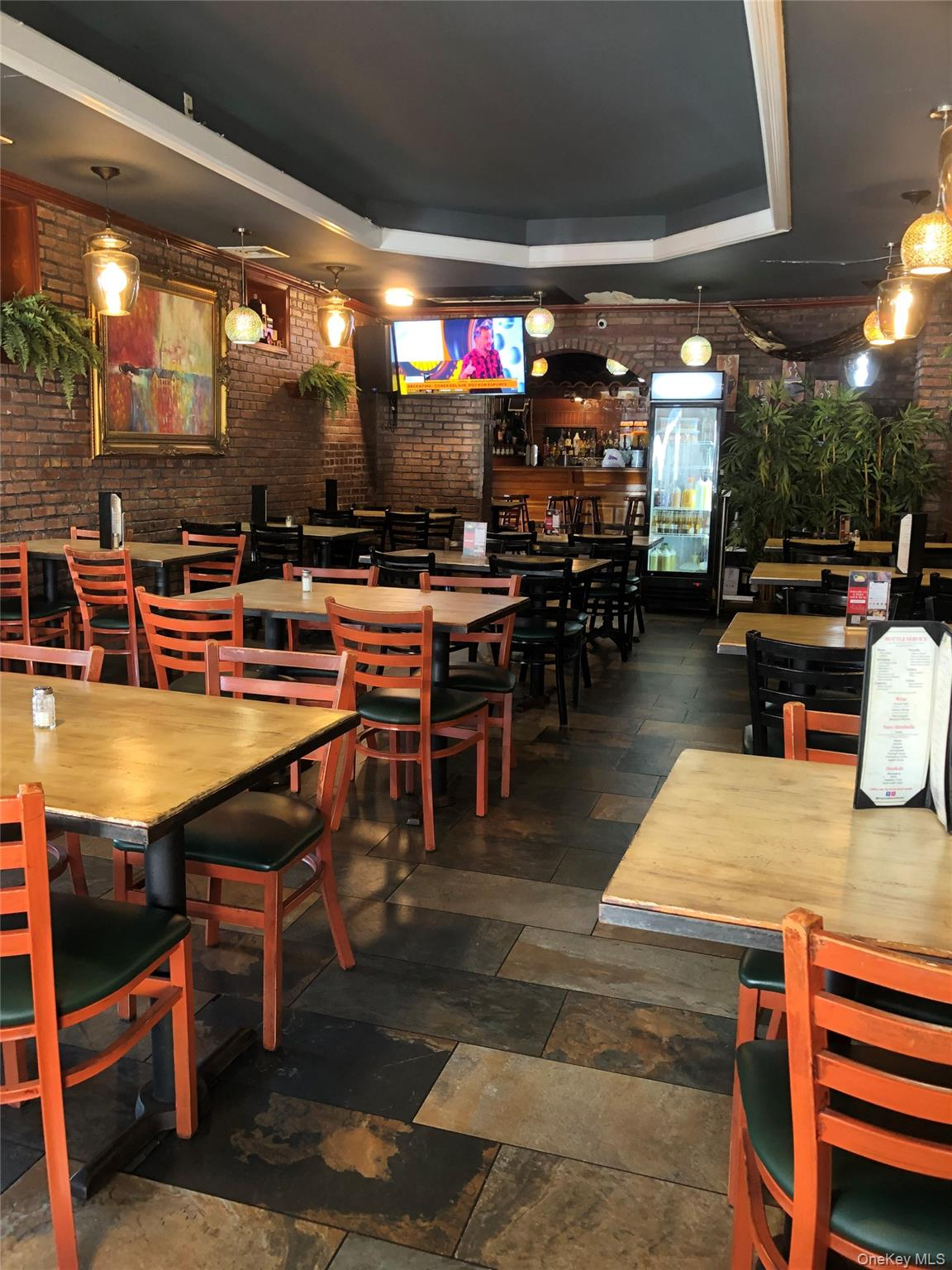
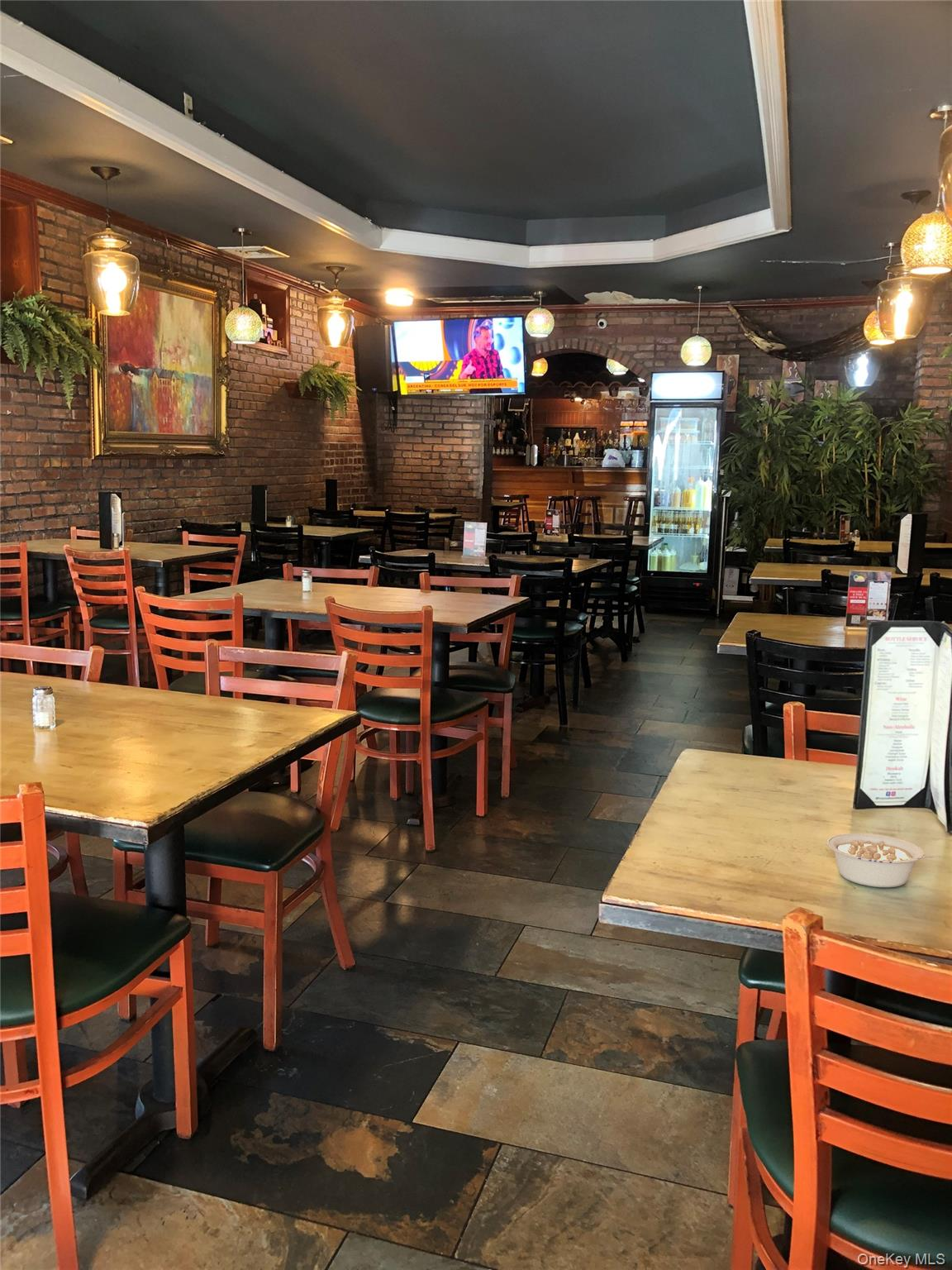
+ legume [826,833,941,888]
